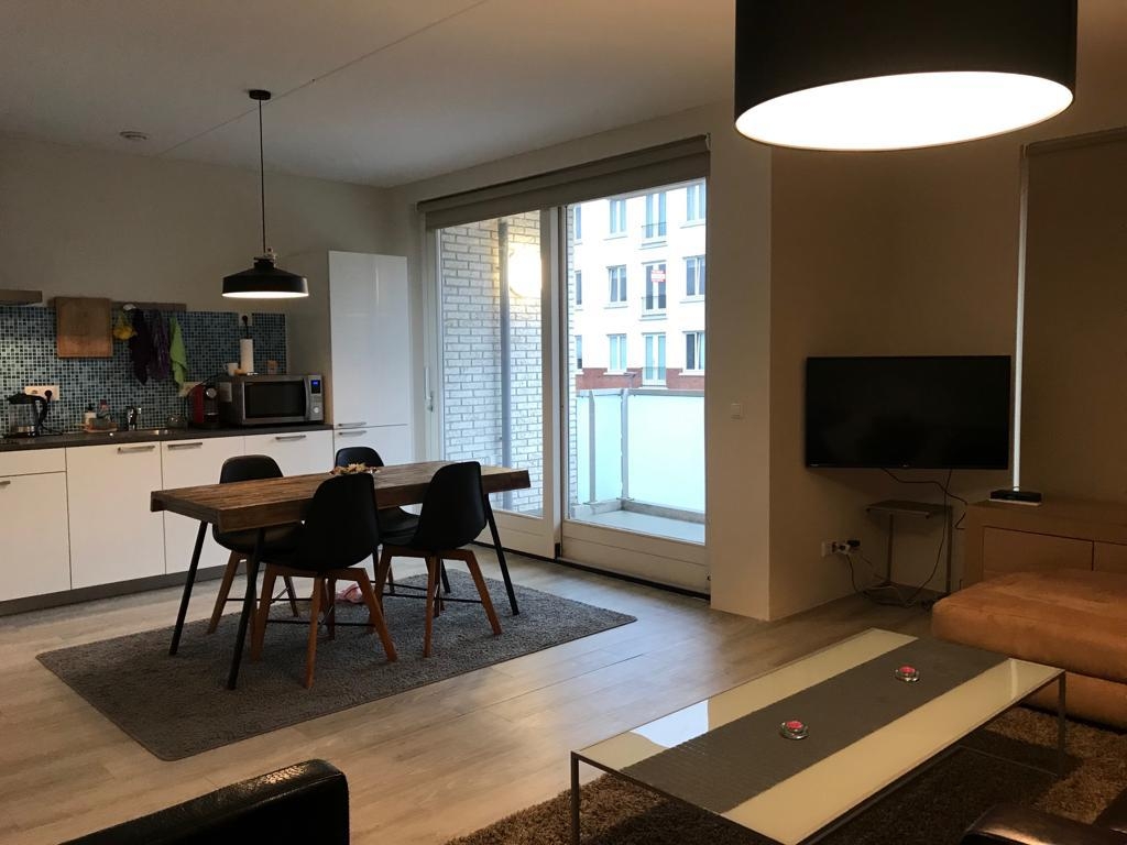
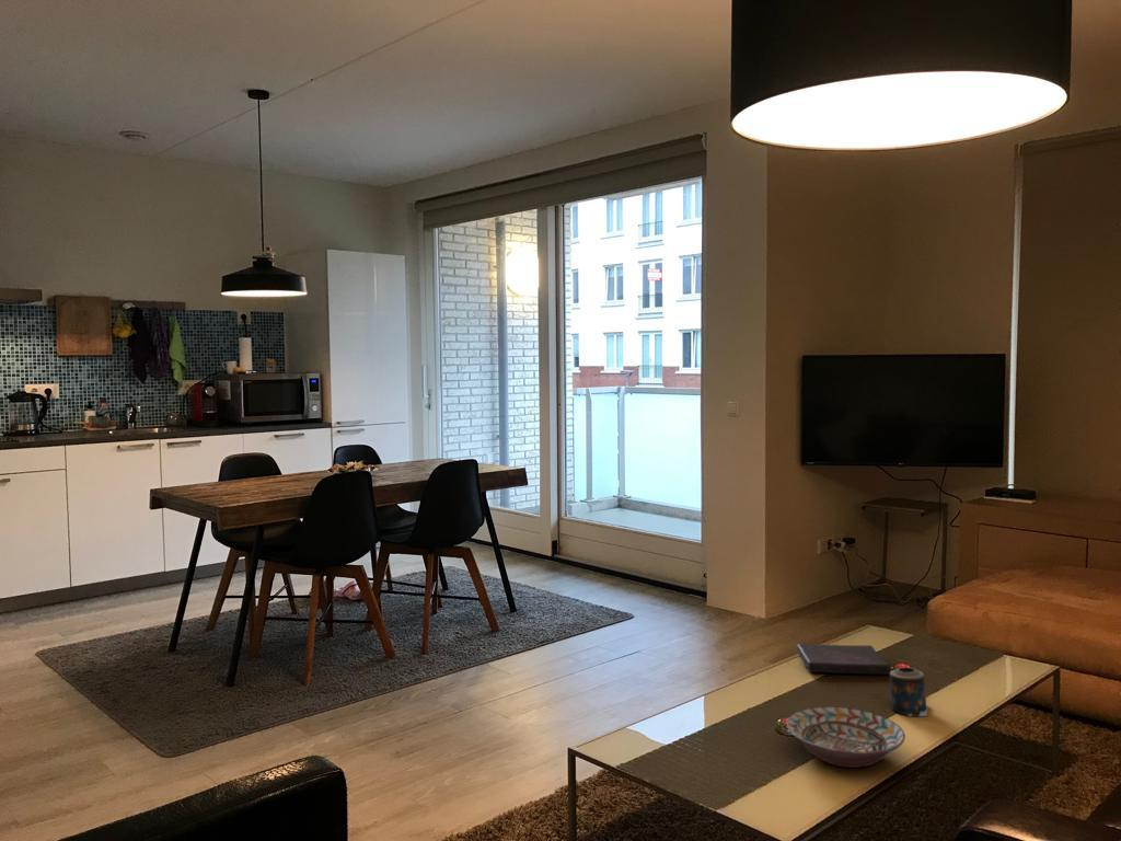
+ candle [889,666,929,717]
+ book [796,643,890,676]
+ decorative bowl [786,705,906,769]
